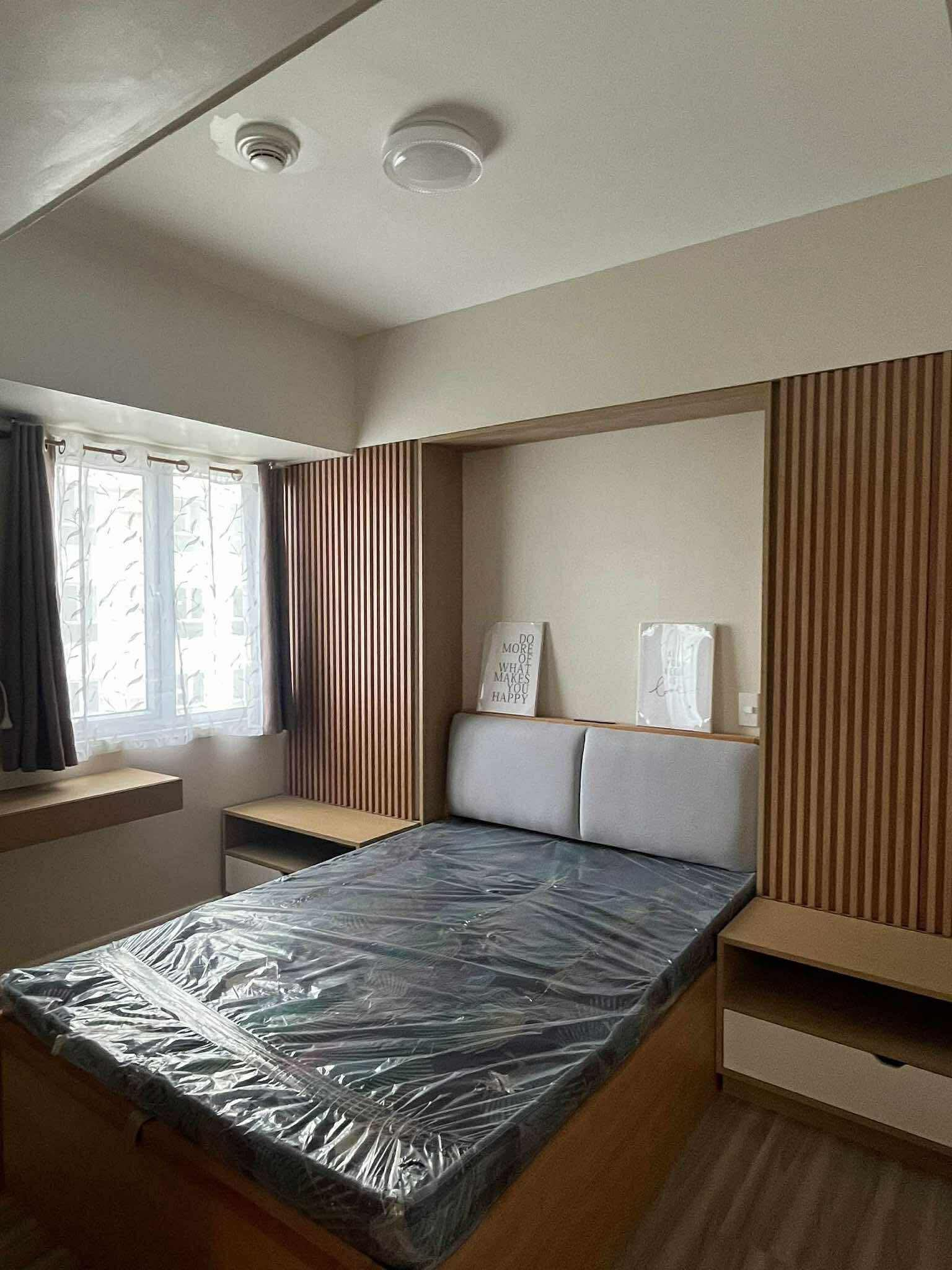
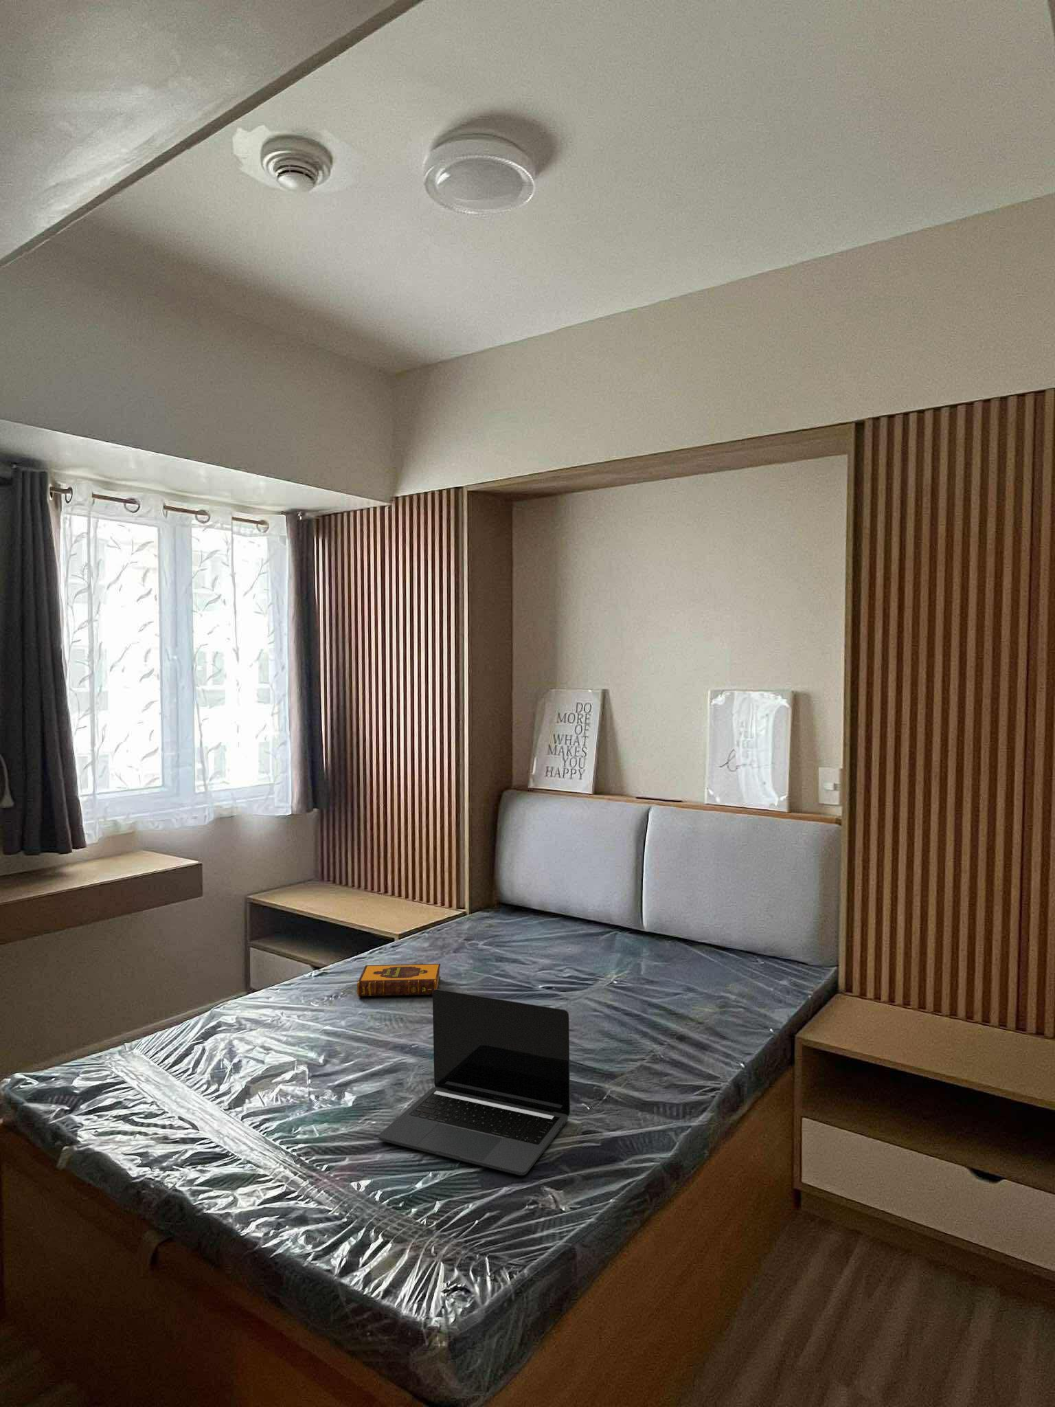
+ hardback book [357,963,441,997]
+ laptop [378,988,571,1177]
